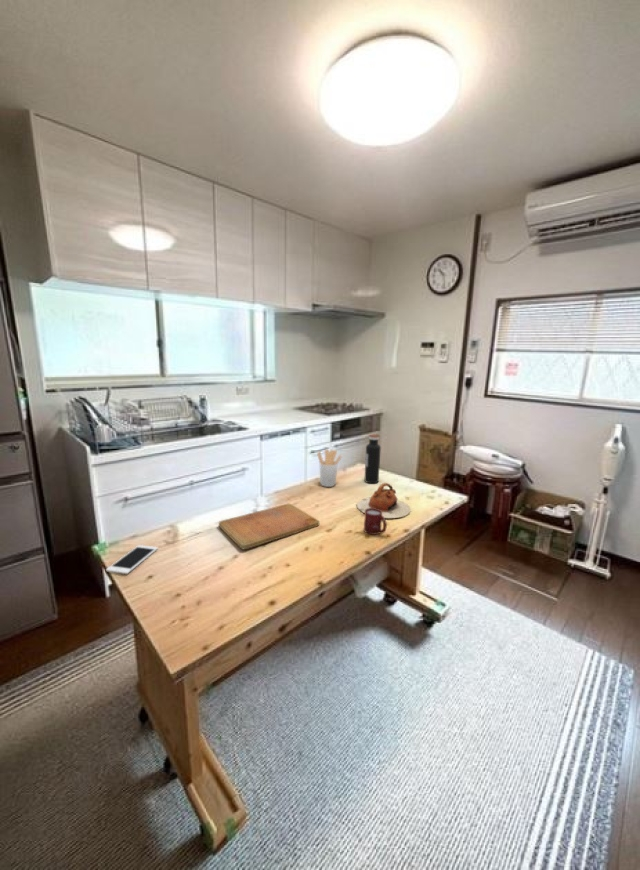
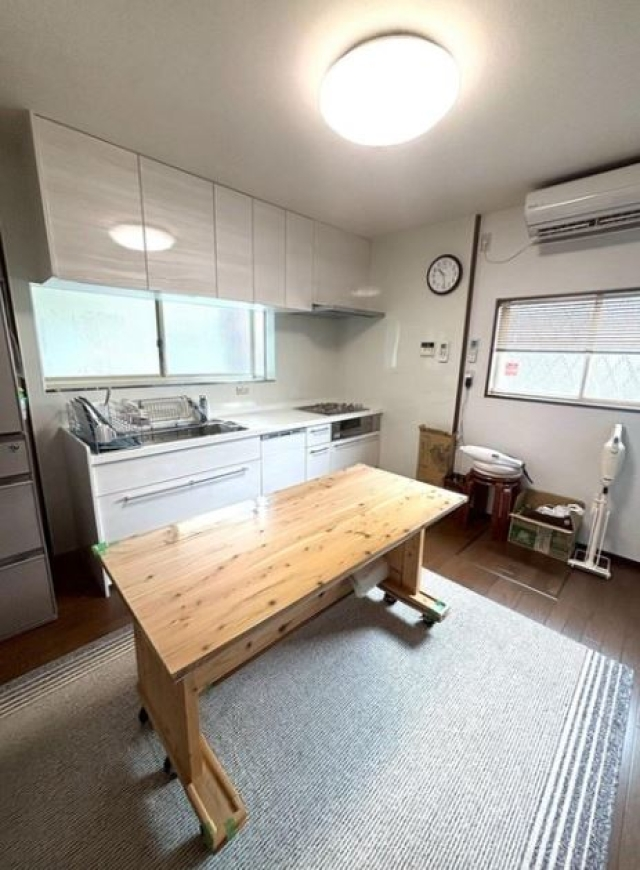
- cutting board [218,503,321,550]
- cell phone [105,544,159,575]
- cup [363,508,388,535]
- teapot [356,482,412,519]
- utensil holder [317,448,342,488]
- water bottle [363,434,382,484]
